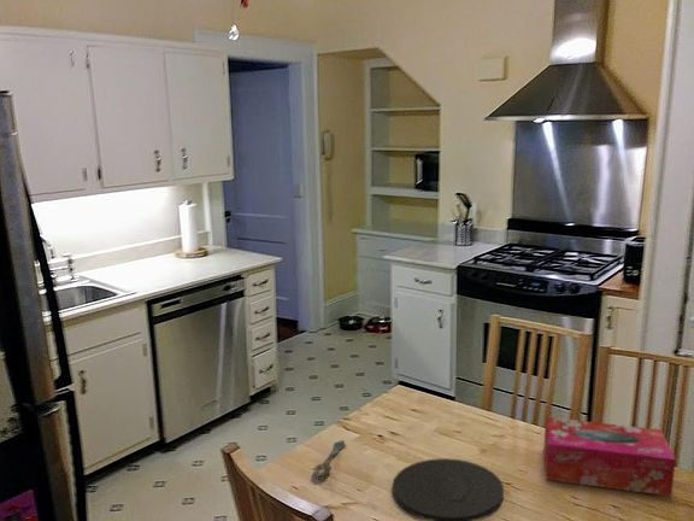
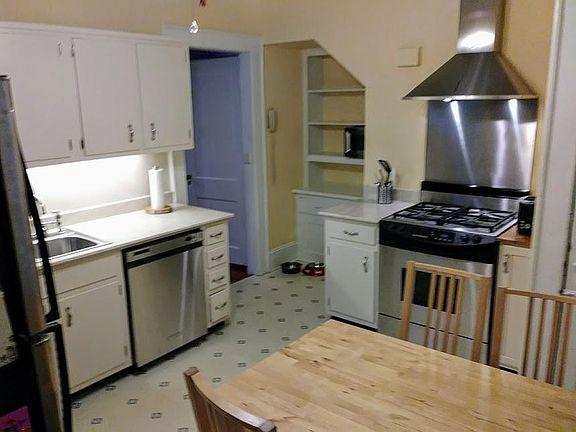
- tissue box [542,416,677,497]
- spoon [312,439,347,478]
- plate [392,457,505,521]
